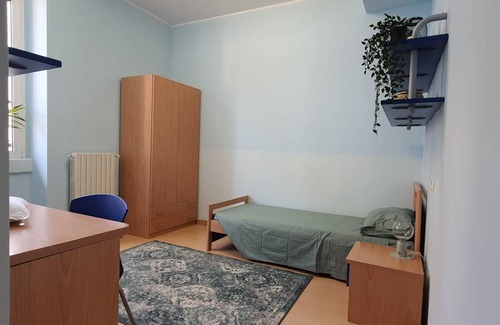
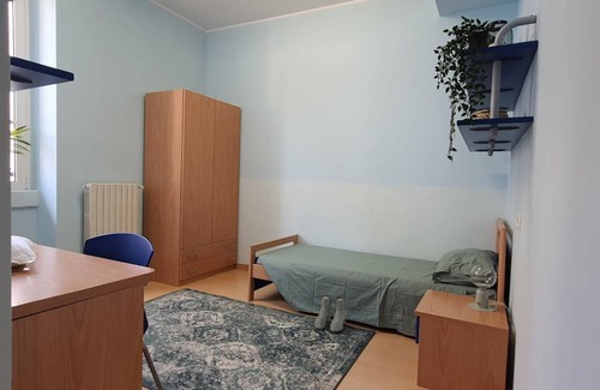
+ boots [313,294,347,332]
